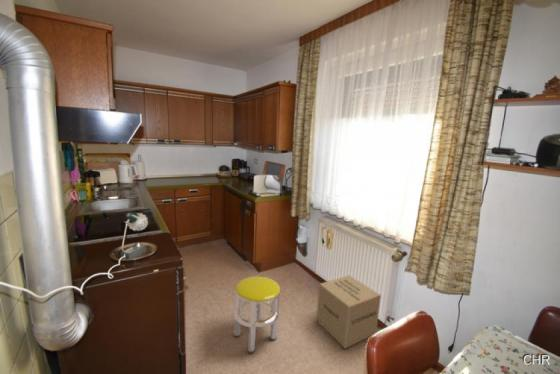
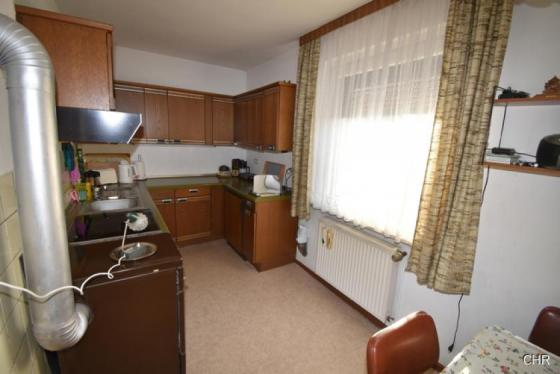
- cardboard box [315,274,382,350]
- stool [232,275,281,354]
